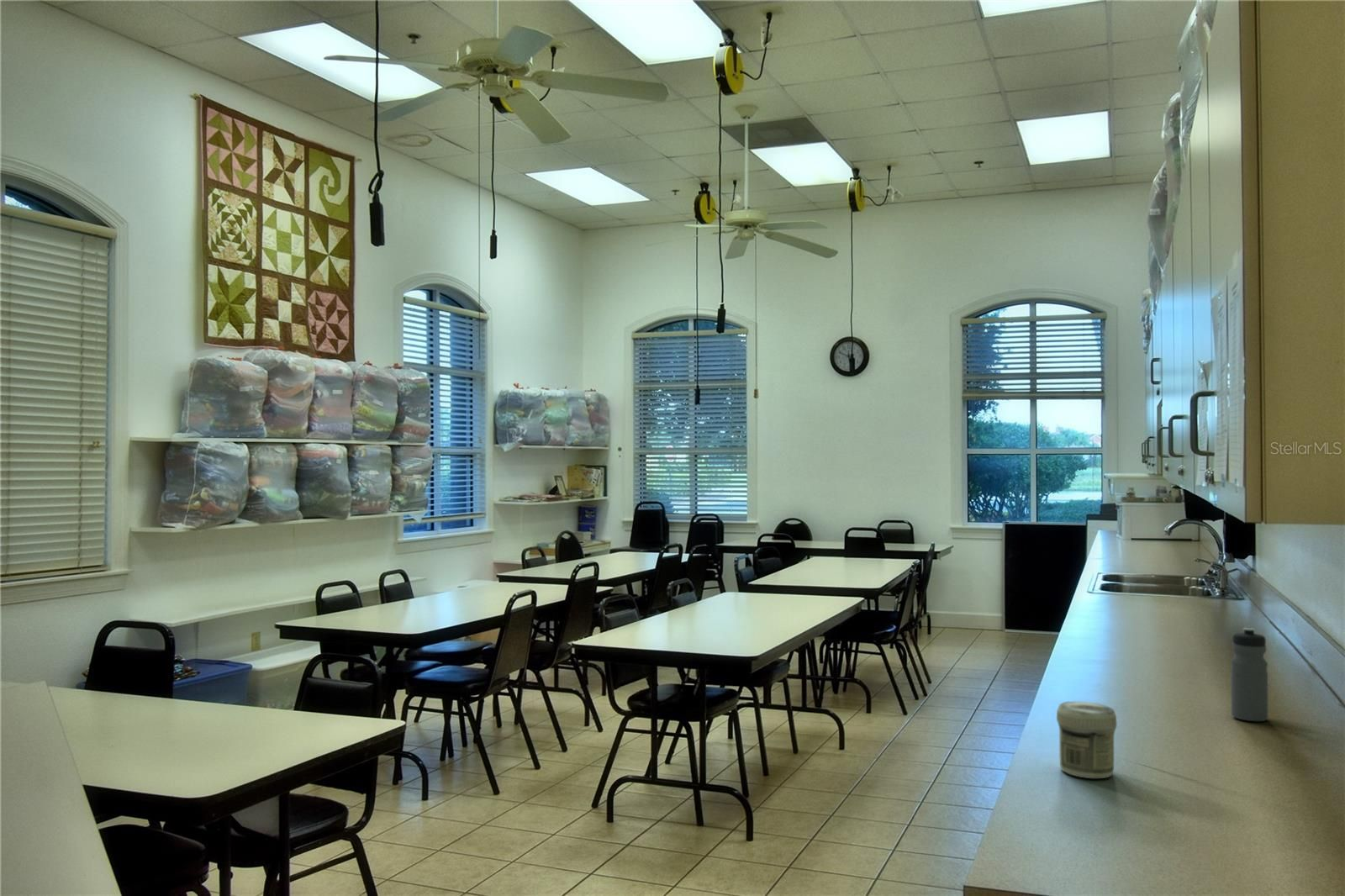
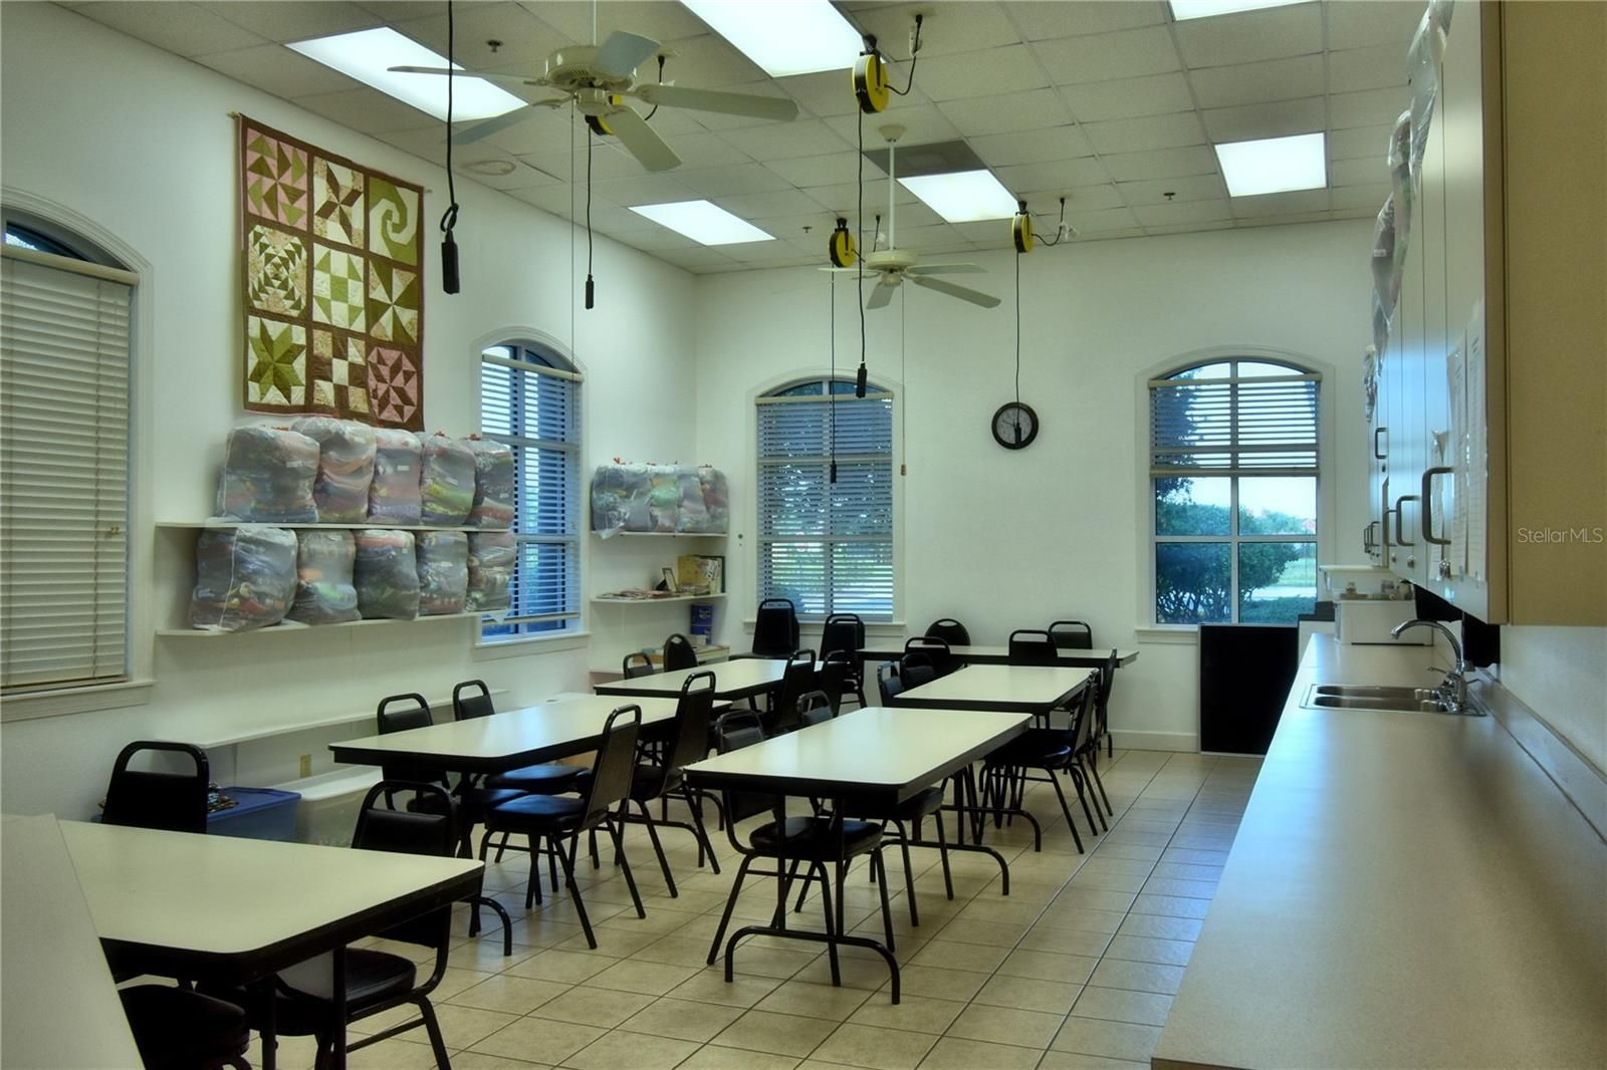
- water bottle [1230,627,1269,722]
- jar [1056,701,1117,779]
